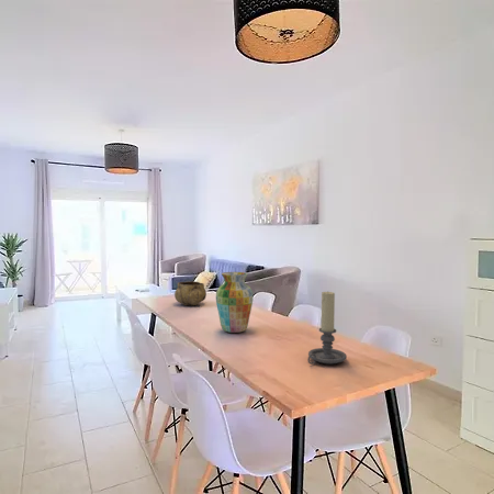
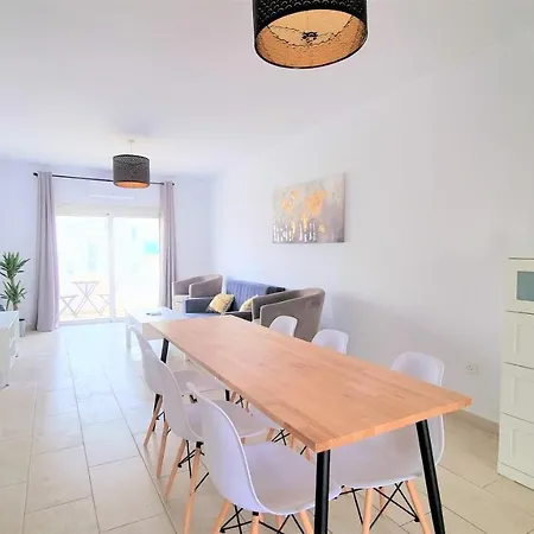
- vase [215,271,254,334]
- decorative bowl [173,280,207,306]
- candle holder [307,291,348,366]
